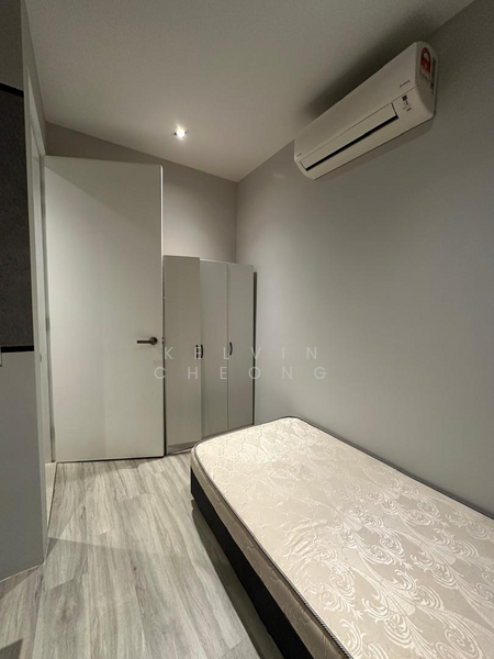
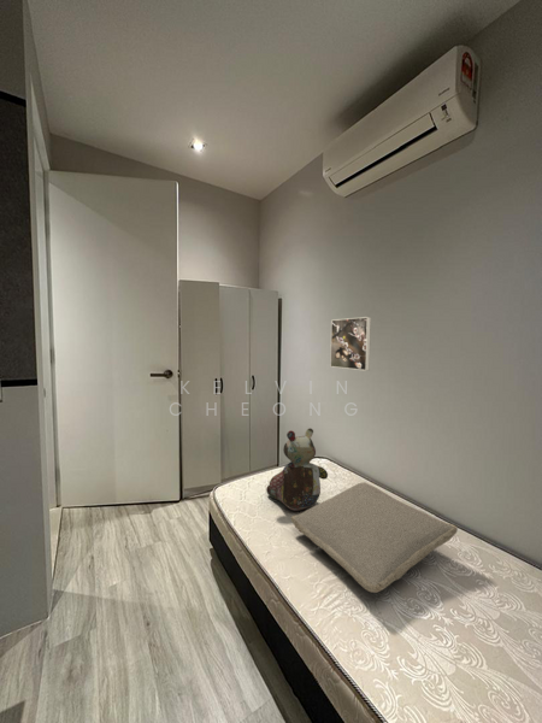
+ stuffed bear [265,428,329,512]
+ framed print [329,316,372,371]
+ pillow [290,481,459,594]
